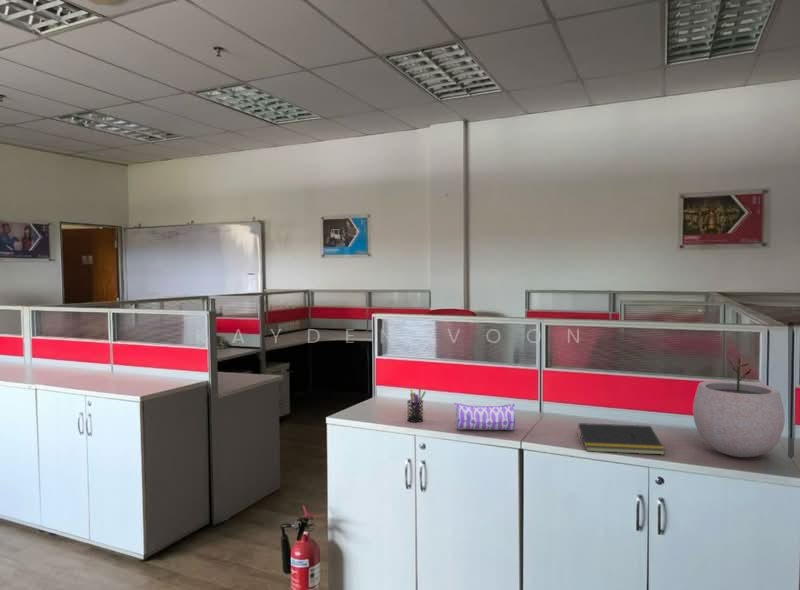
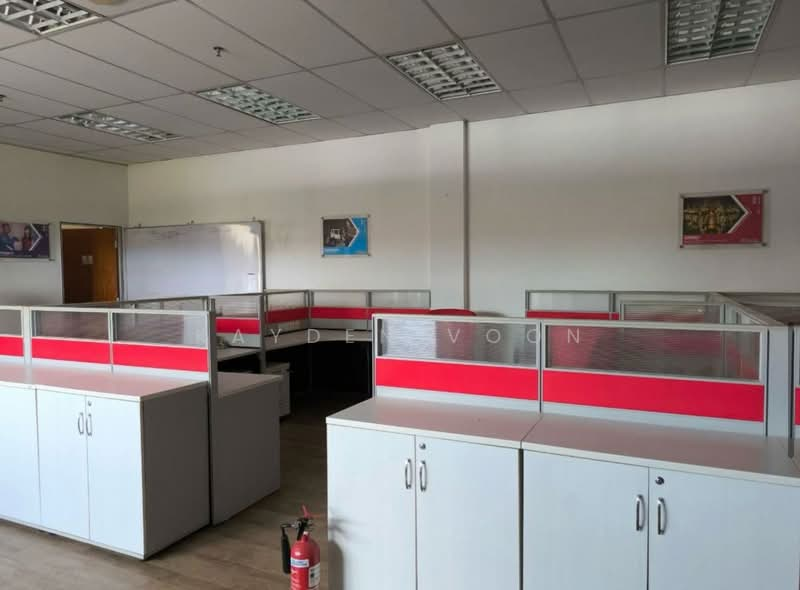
- pen holder [406,388,427,423]
- plant pot [692,357,786,458]
- pencil case [453,402,516,431]
- notepad [576,422,666,456]
